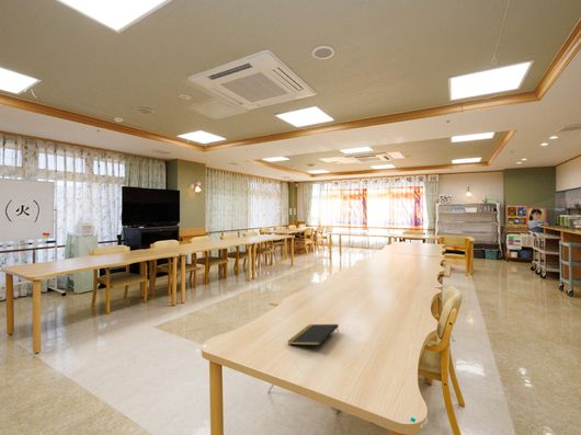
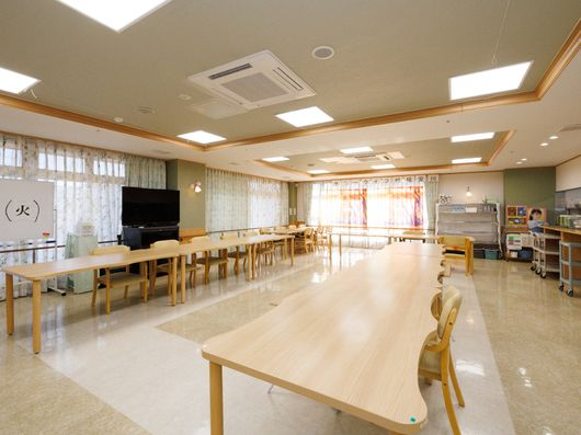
- notepad [286,323,340,346]
